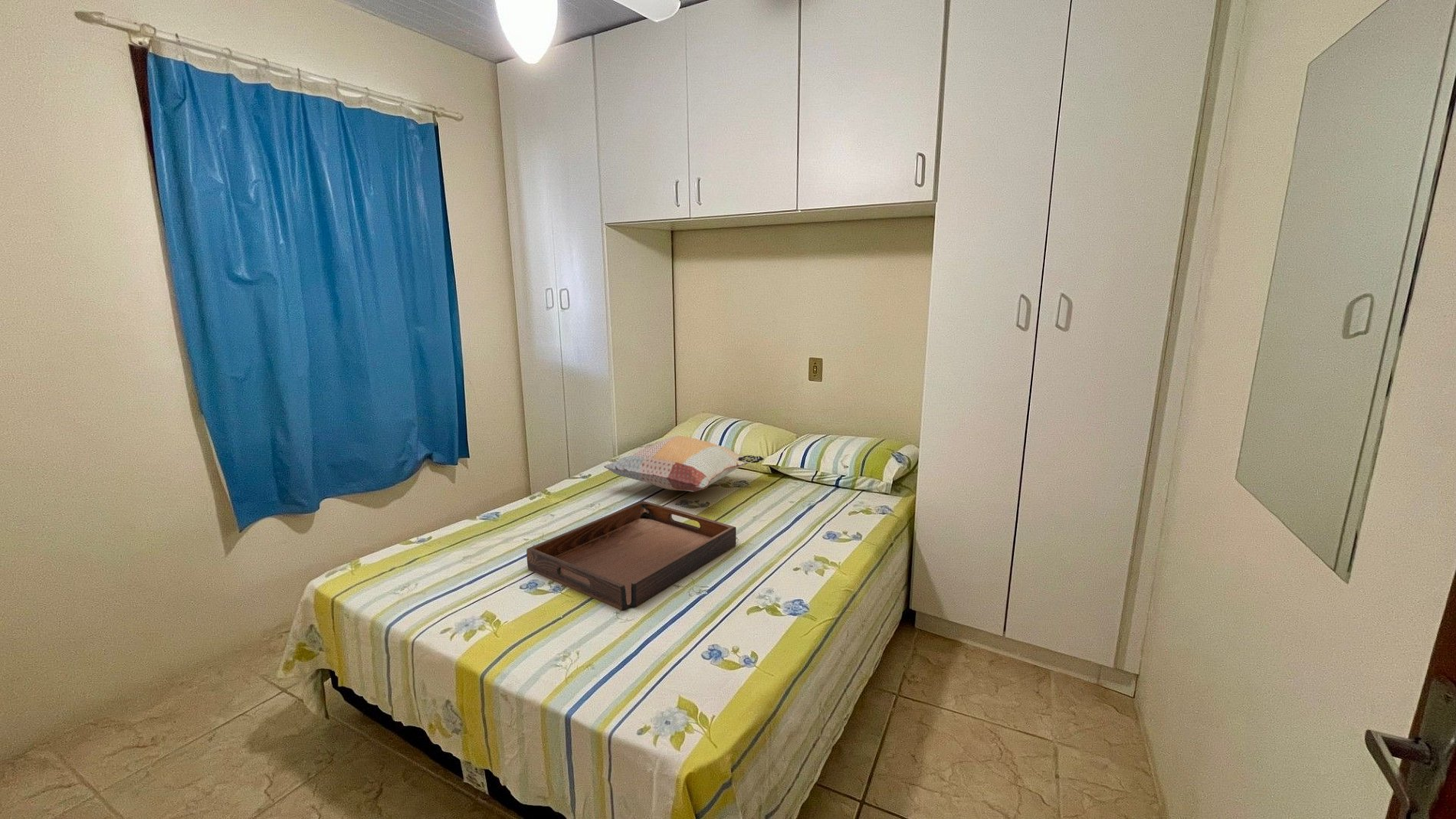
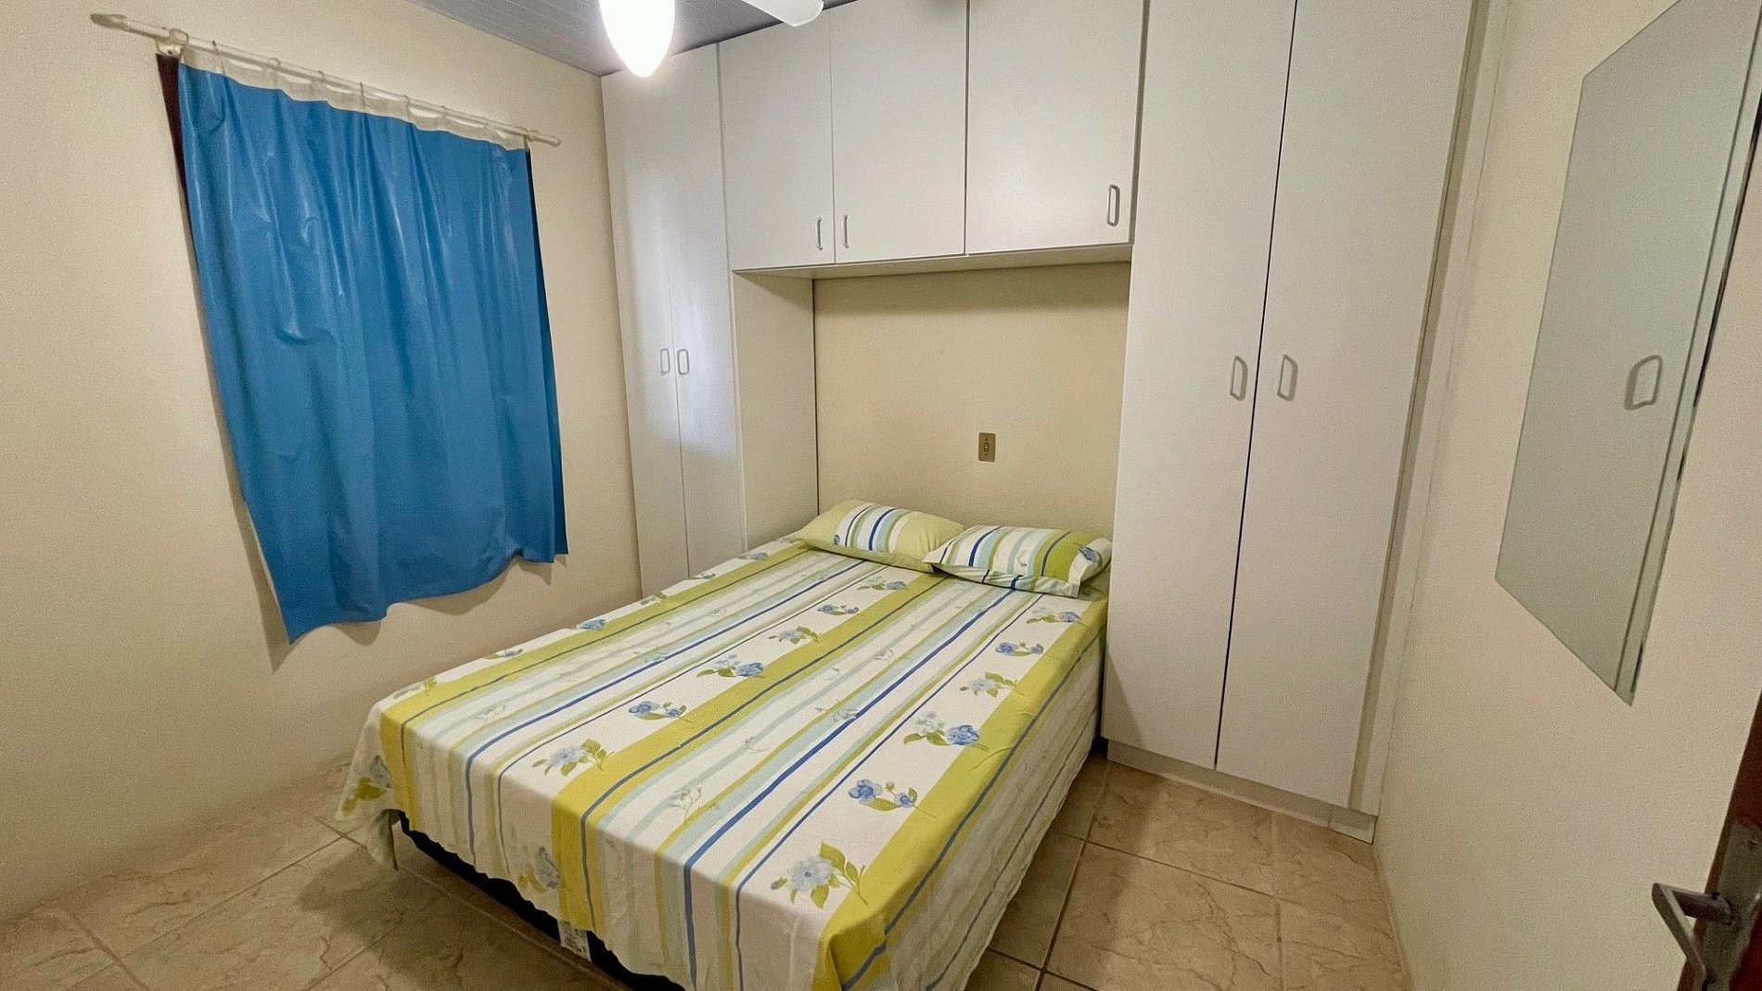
- serving tray [526,500,737,611]
- decorative pillow [604,435,765,493]
